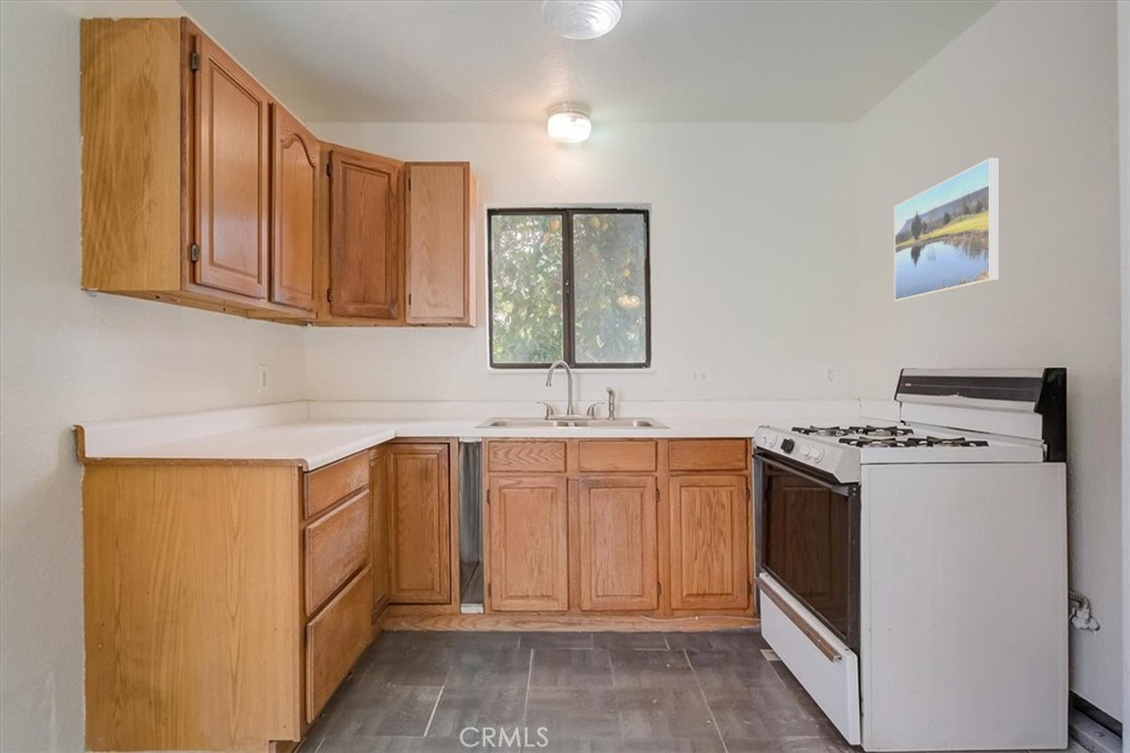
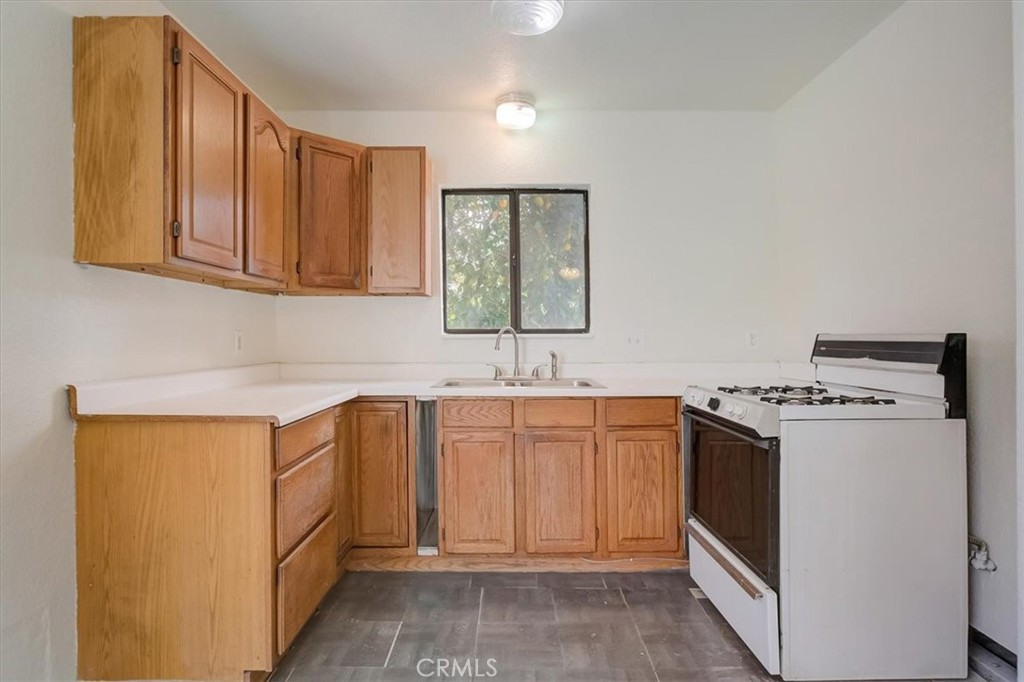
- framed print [893,157,999,303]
